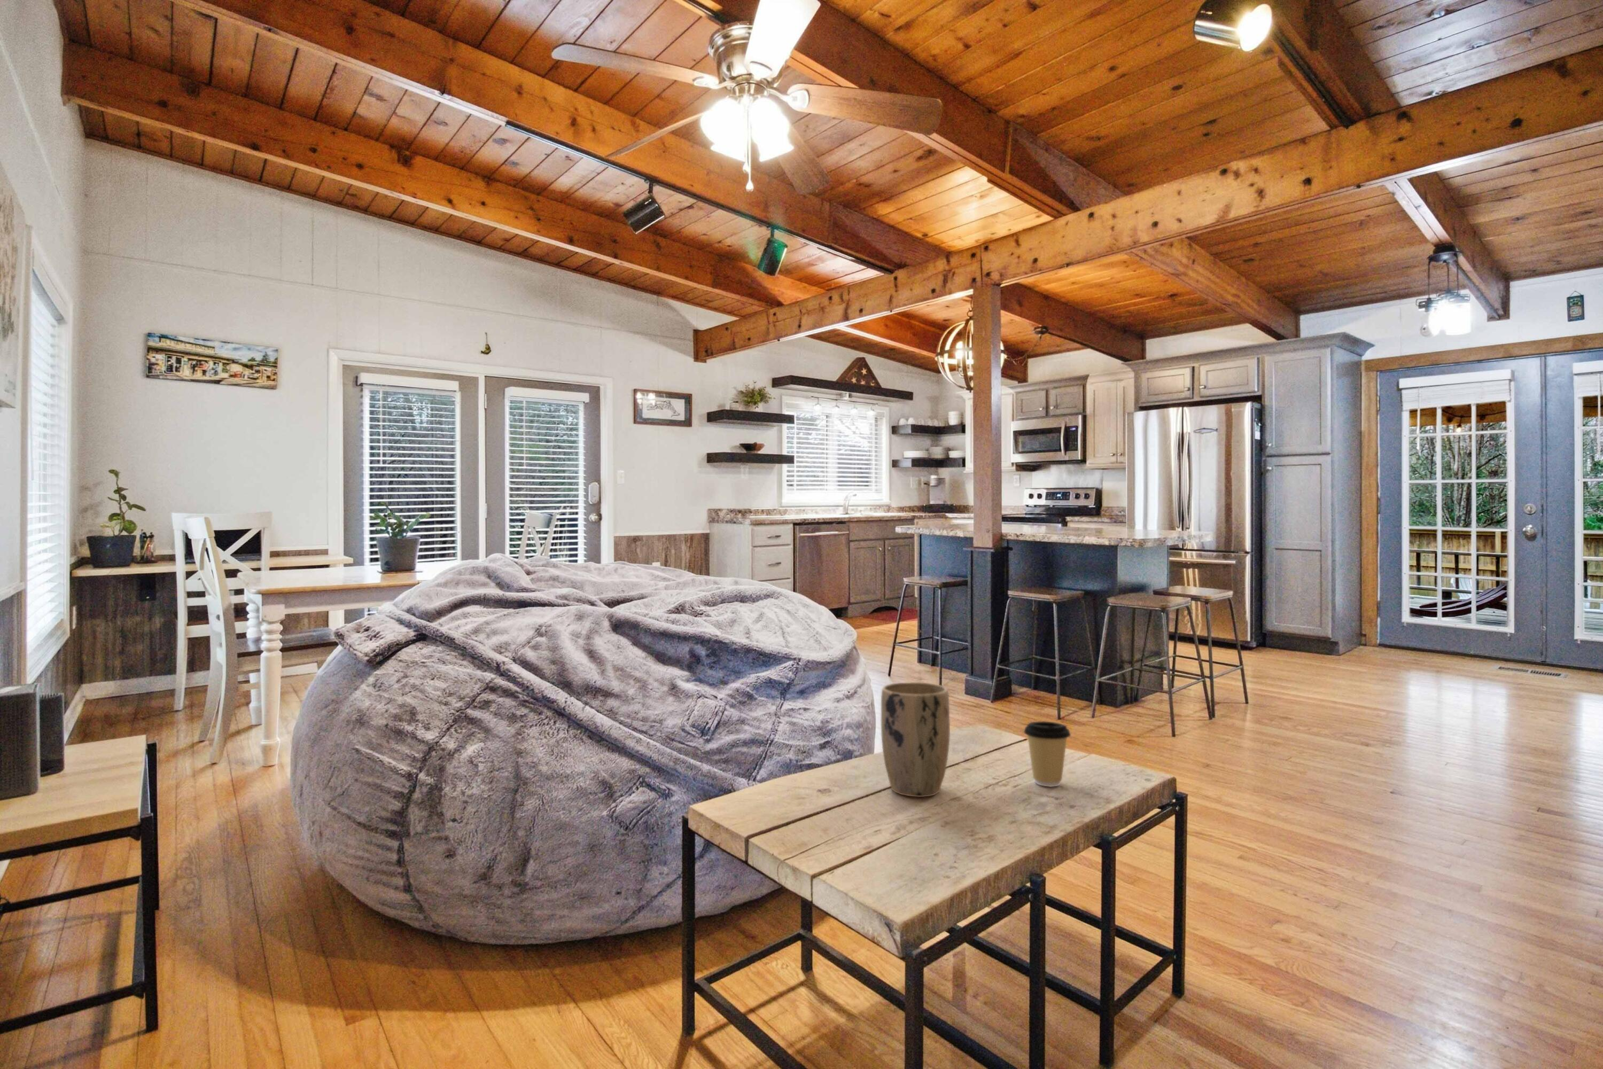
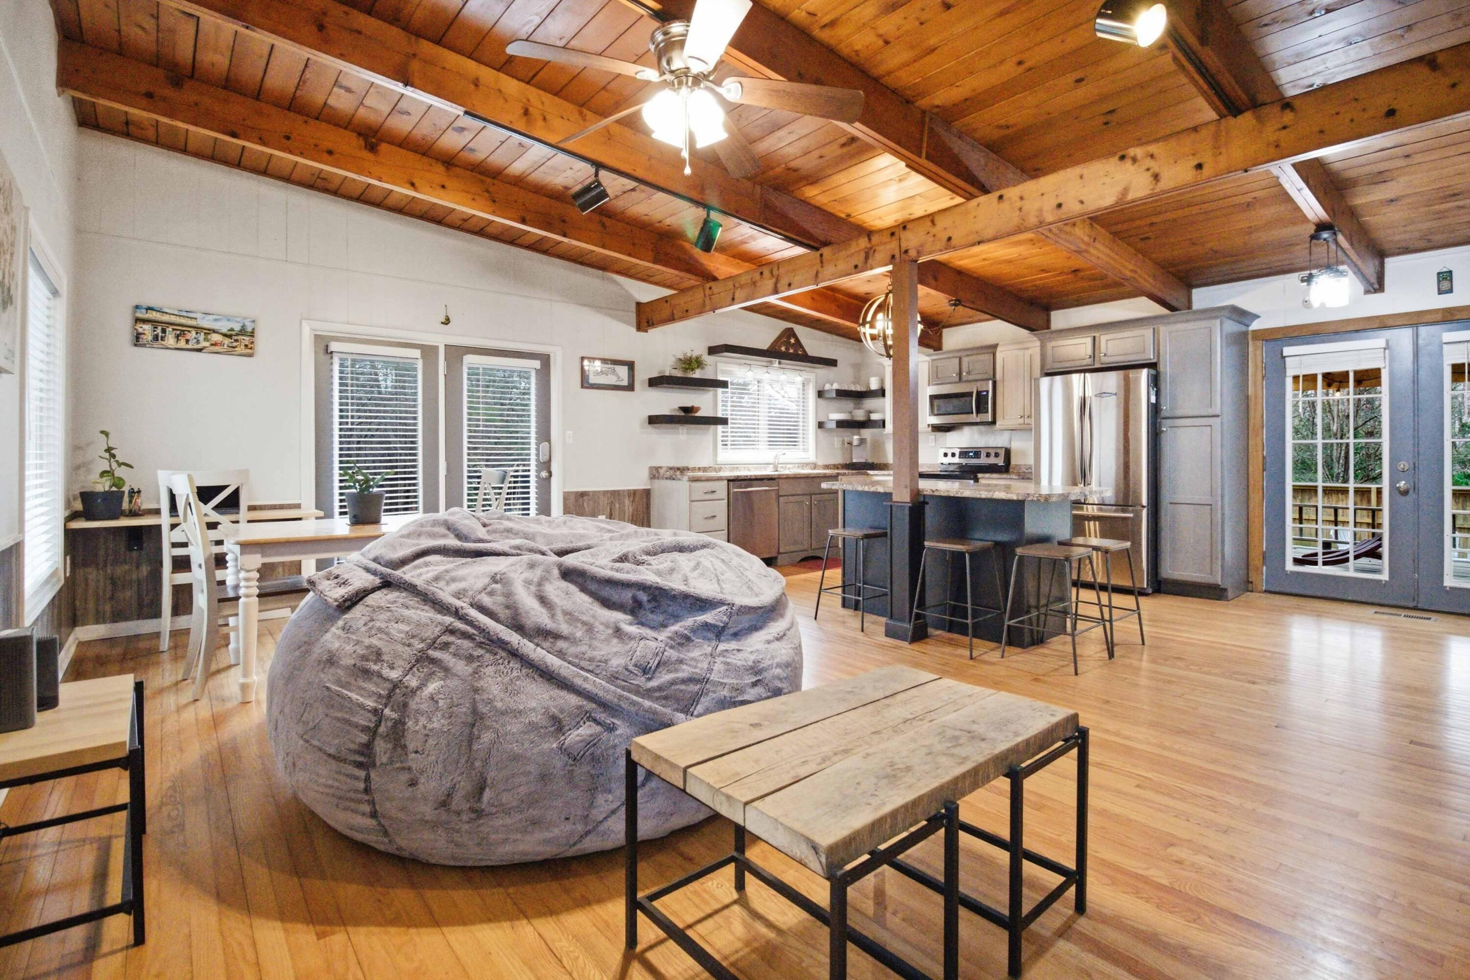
- coffee cup [1023,721,1071,787]
- plant pot [880,681,951,798]
